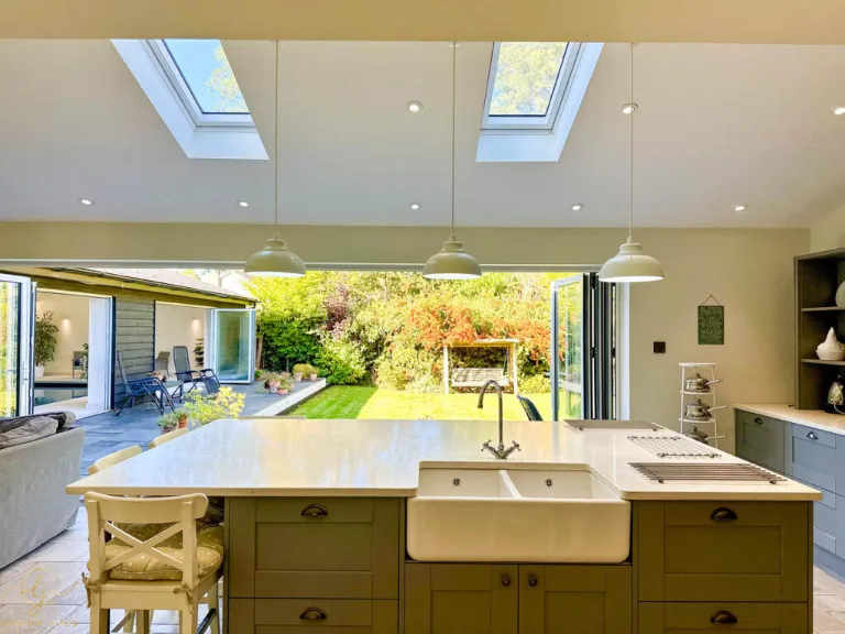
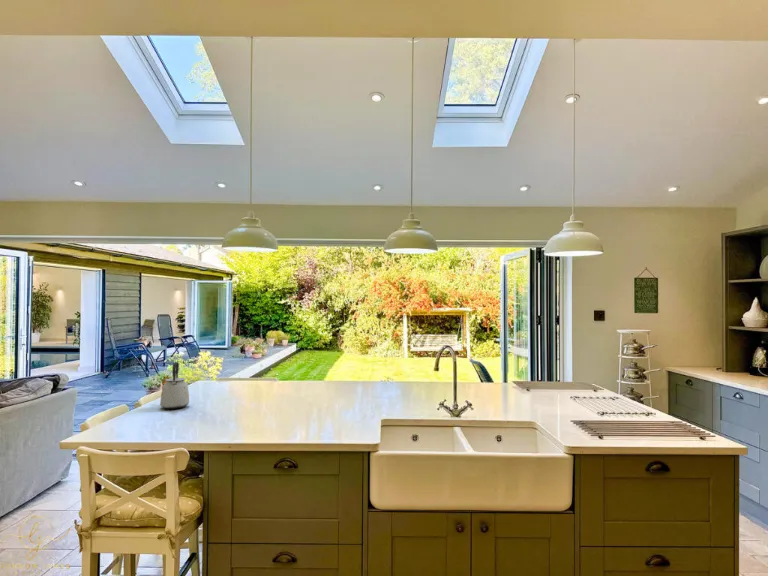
+ kettle [159,361,190,410]
